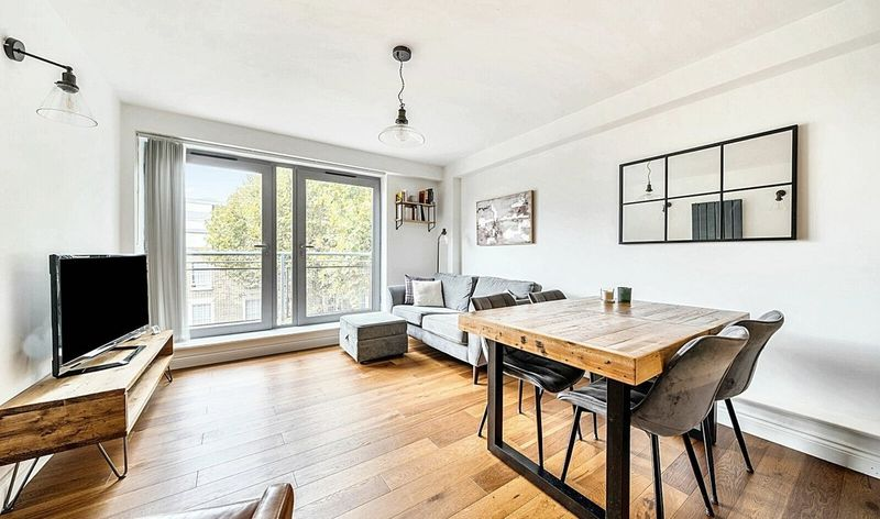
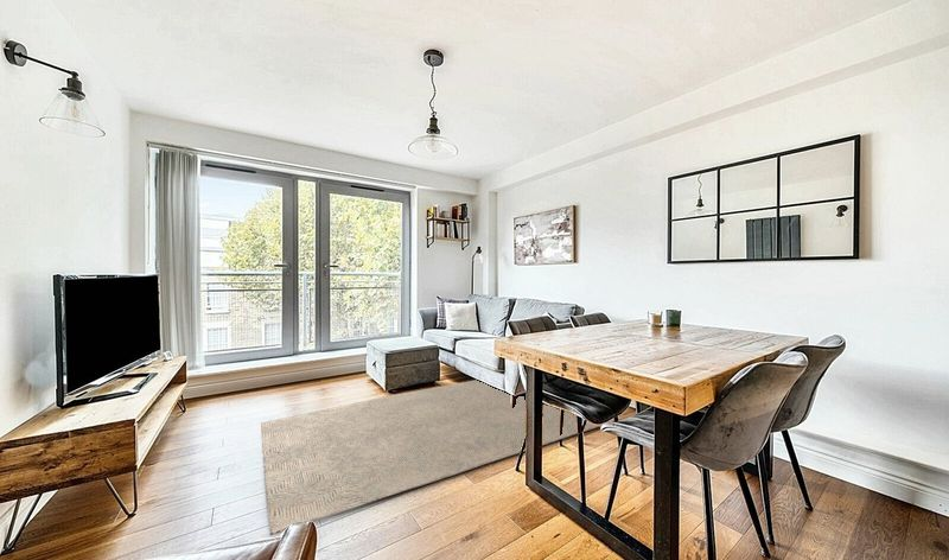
+ rug [260,378,624,536]
